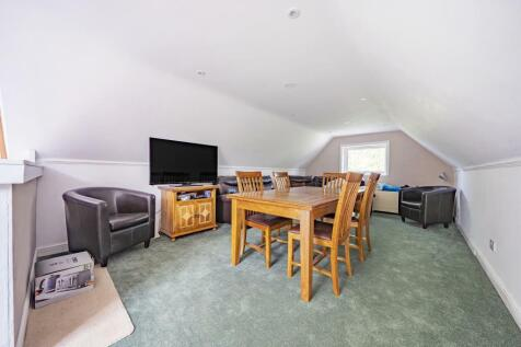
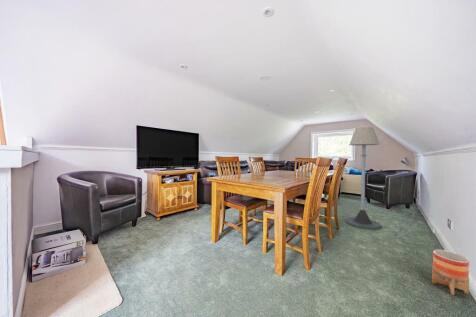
+ floor lamp [345,126,382,230]
+ planter [431,249,470,296]
